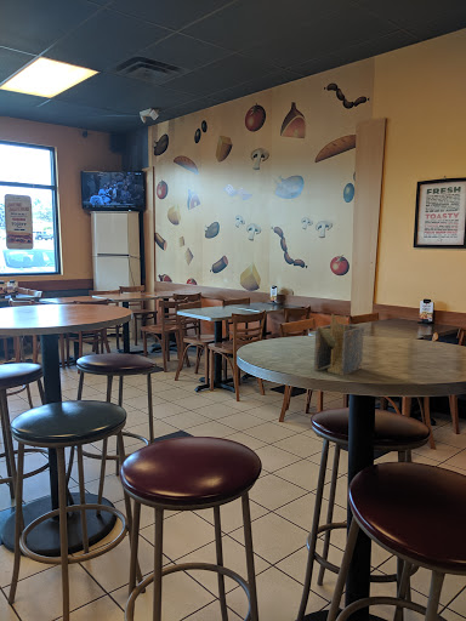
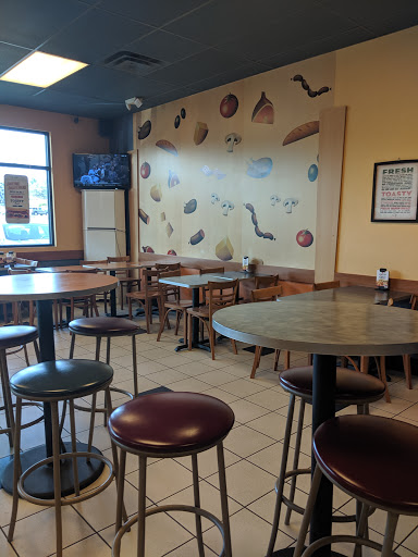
- napkin holder [313,313,365,376]
